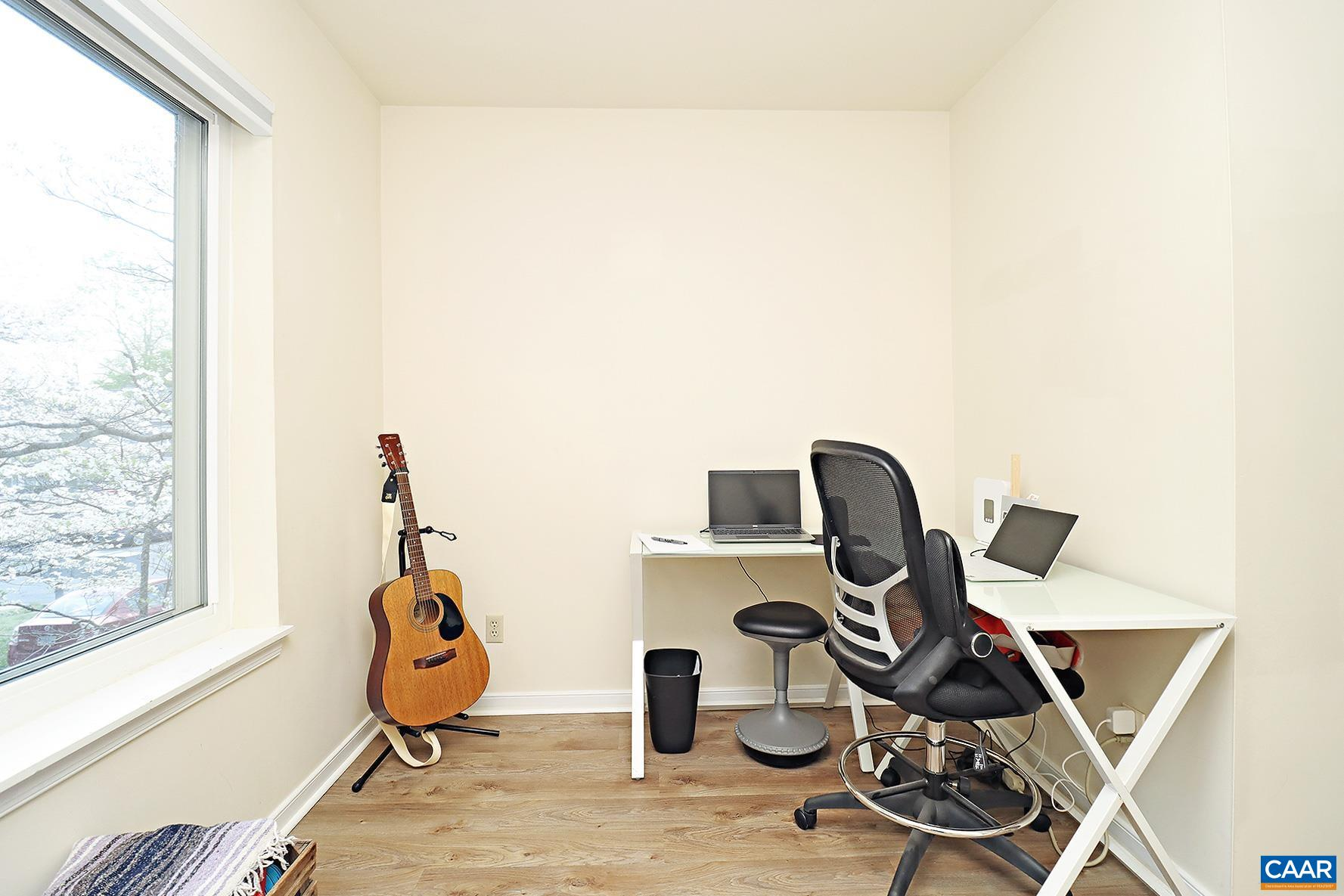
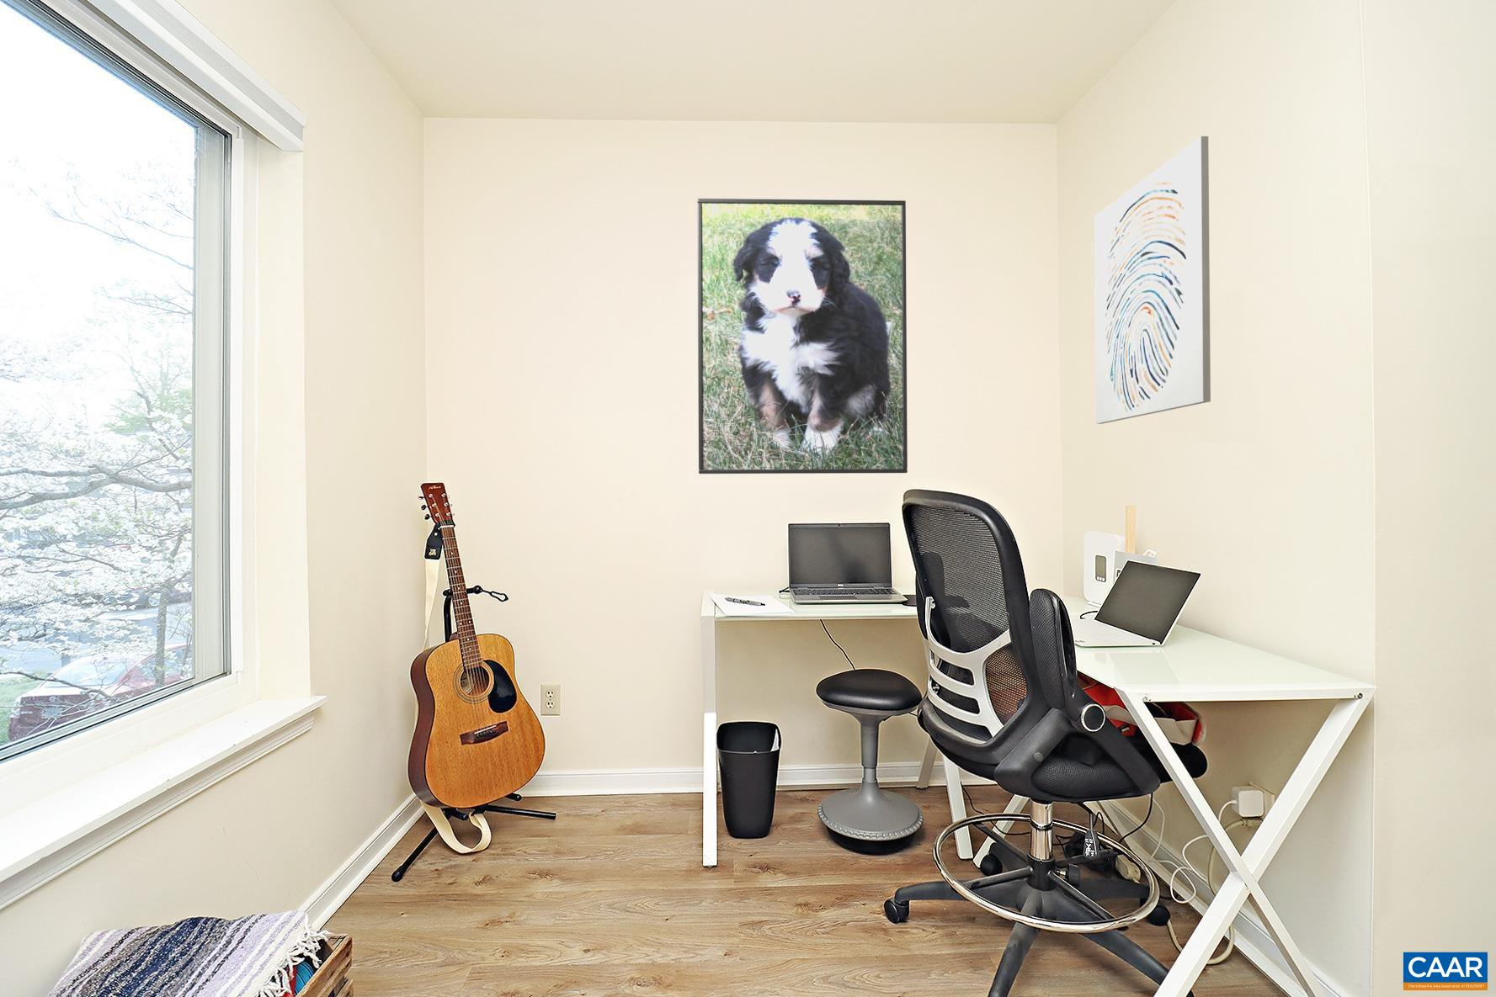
+ wall art [1093,136,1211,425]
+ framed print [696,198,908,474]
